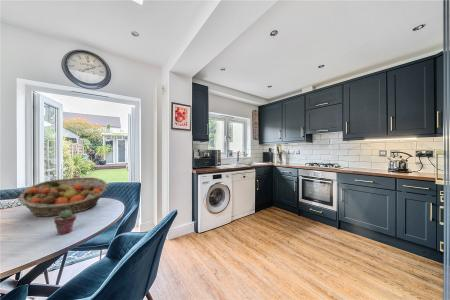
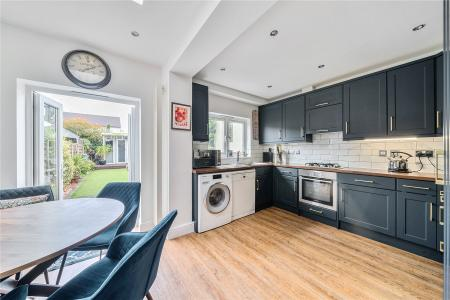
- potted succulent [53,210,77,236]
- fruit basket [17,176,109,218]
